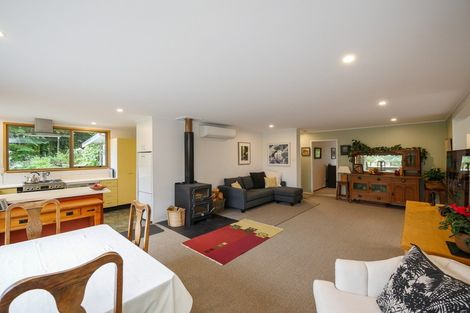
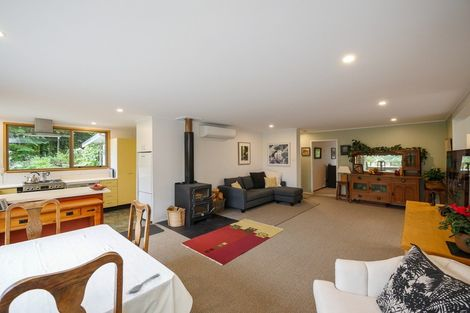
+ spoon [130,273,161,293]
